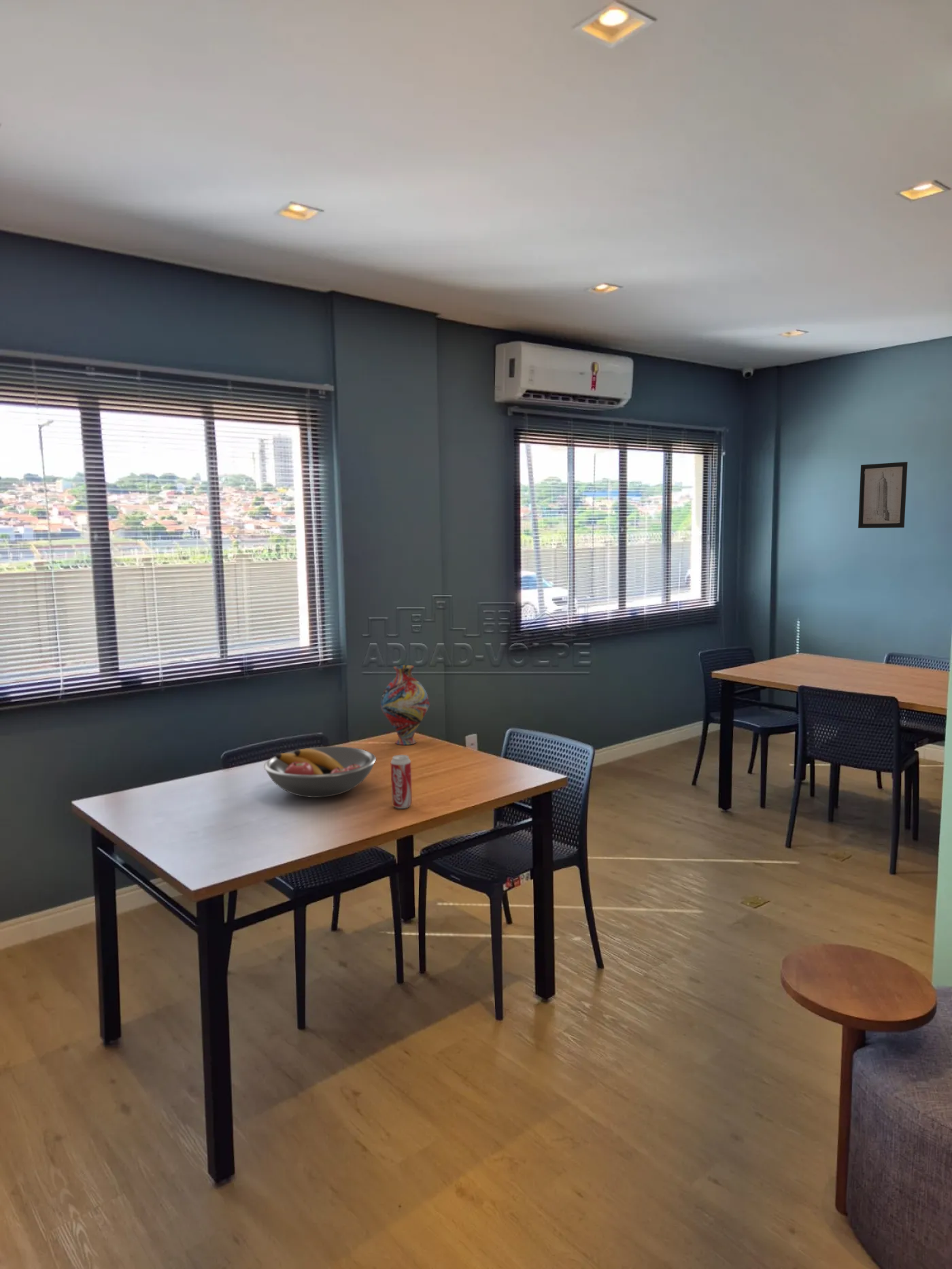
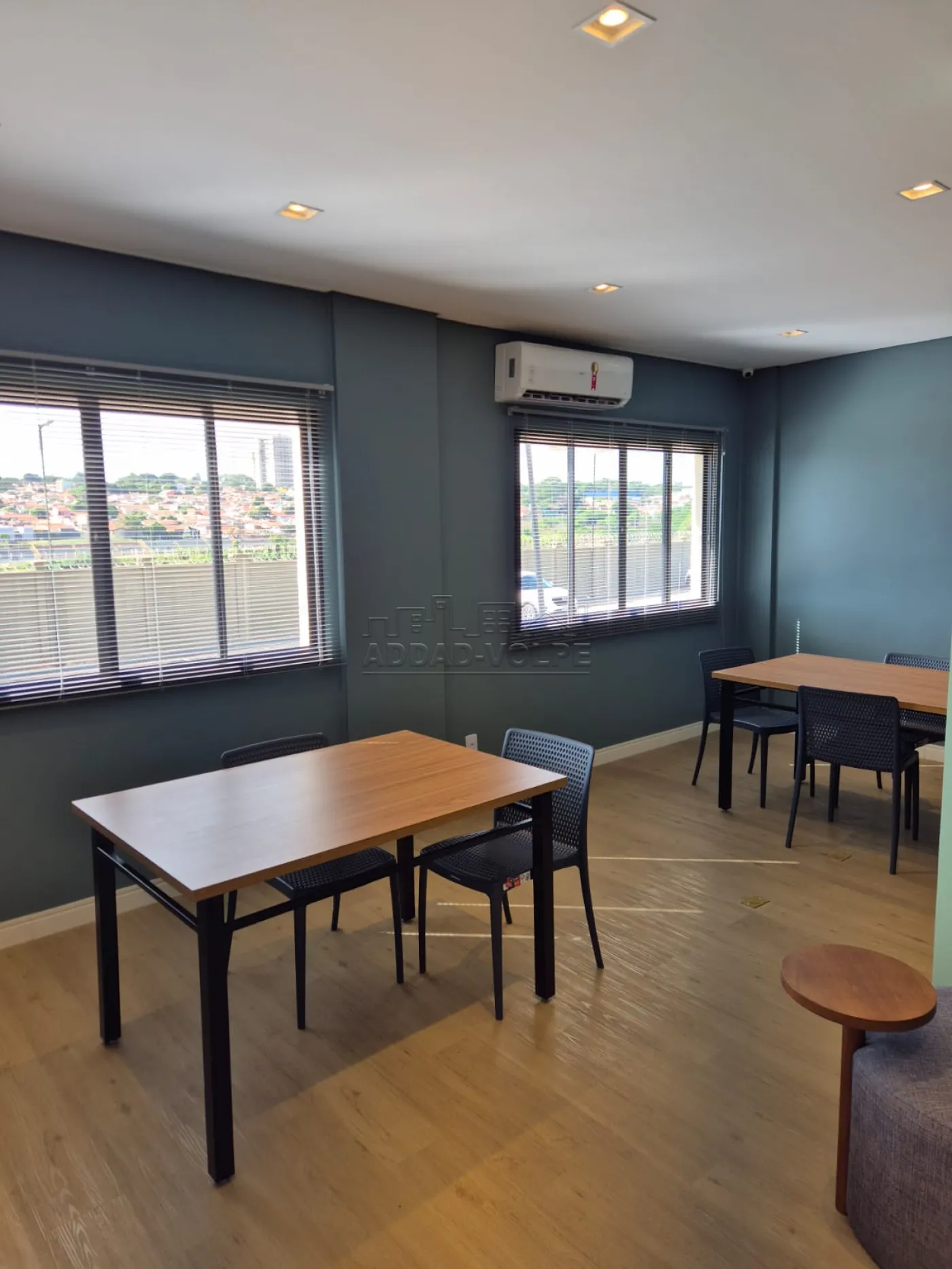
- wall art [857,461,908,528]
- vase [380,664,430,745]
- beverage can [390,754,413,809]
- fruit bowl [263,746,377,798]
